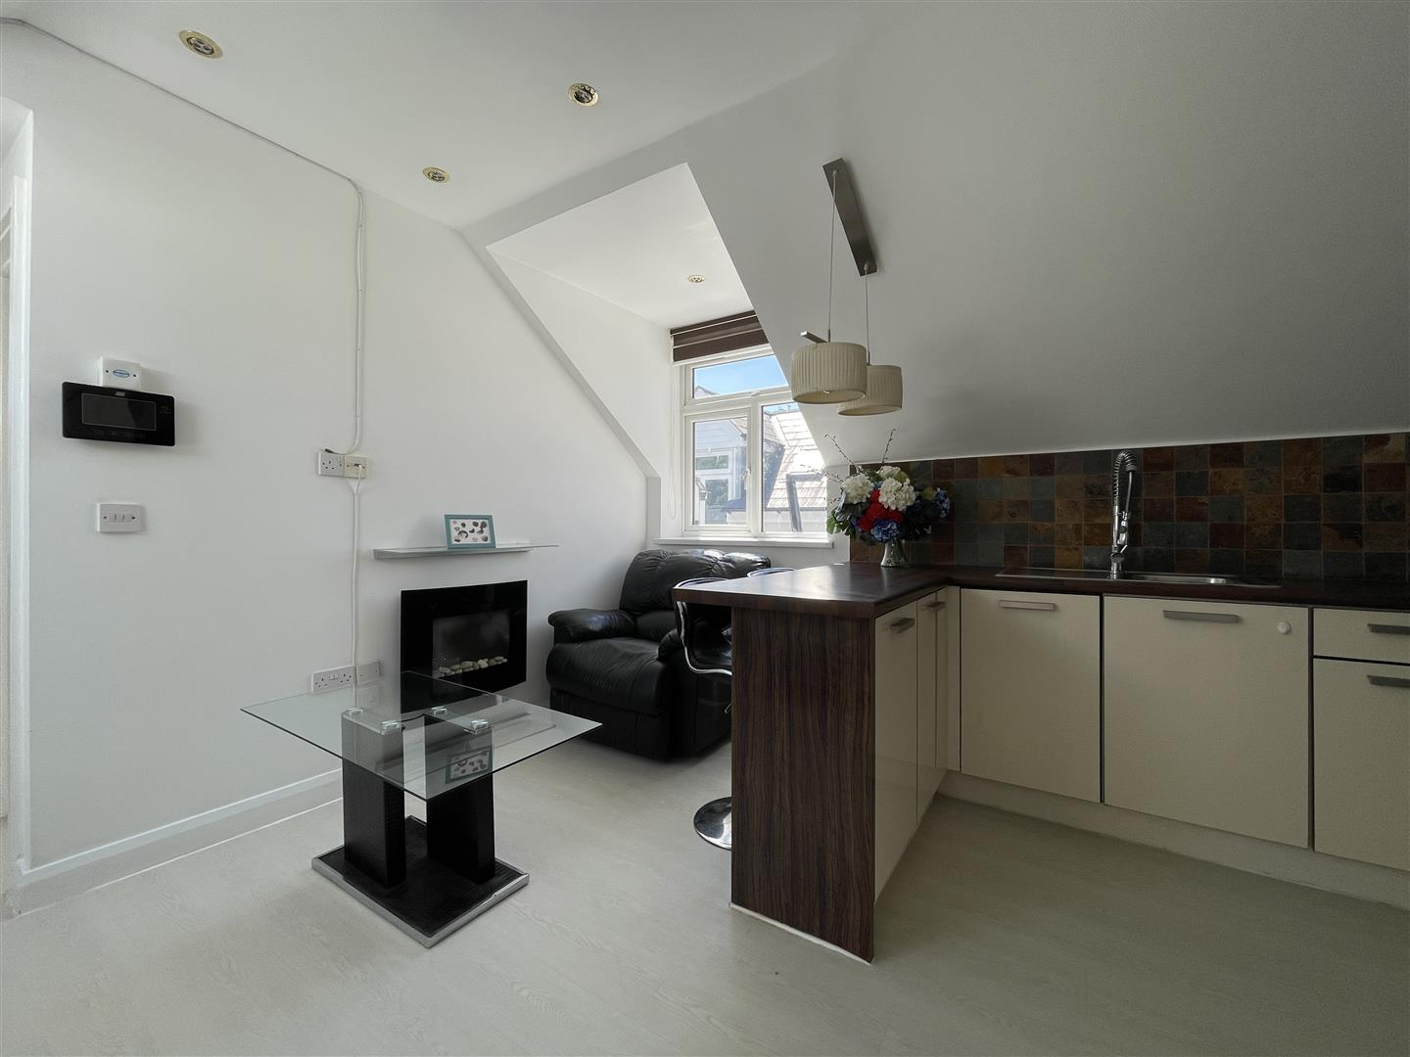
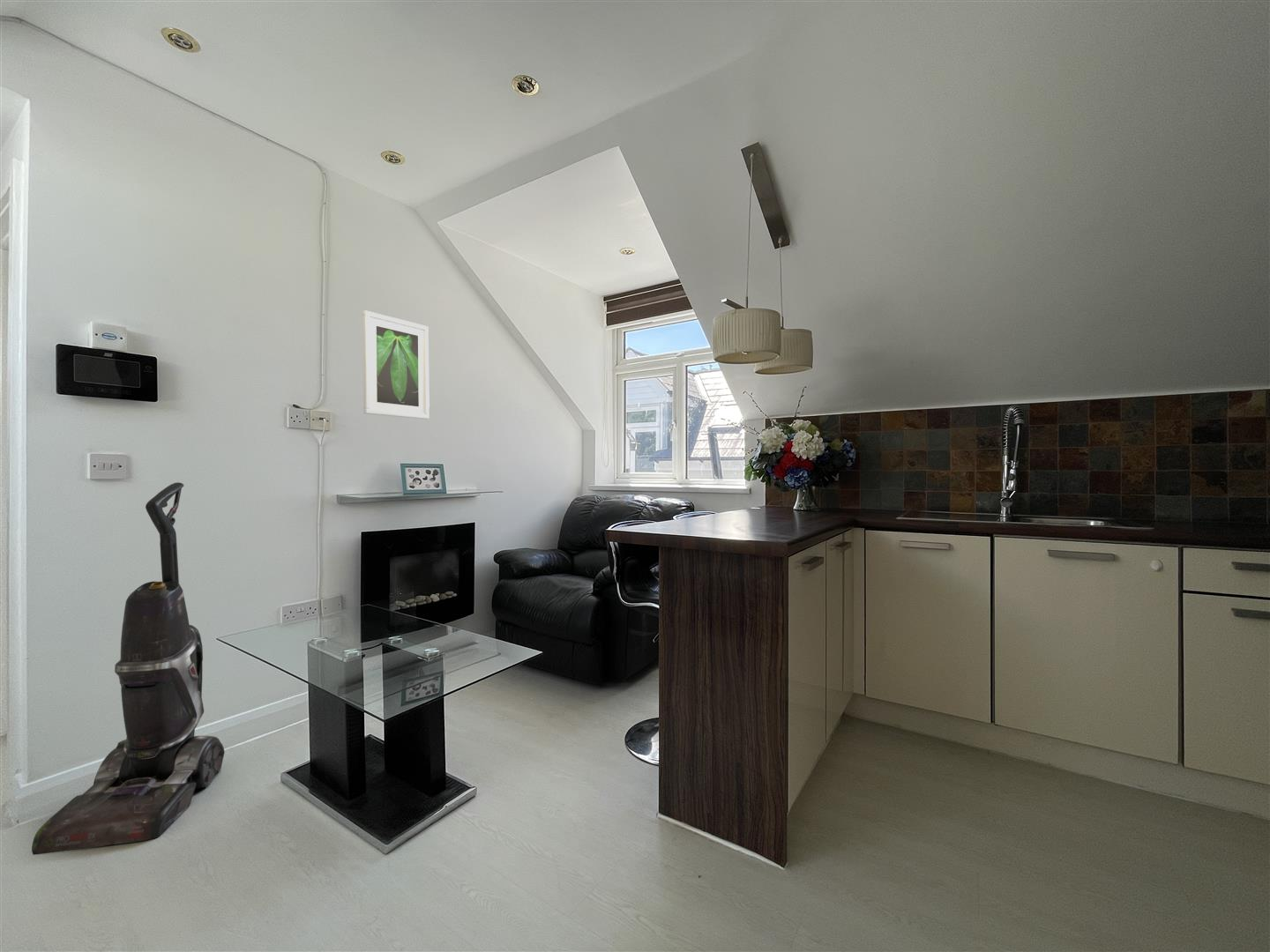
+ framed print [362,309,430,420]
+ vacuum cleaner [31,481,226,856]
